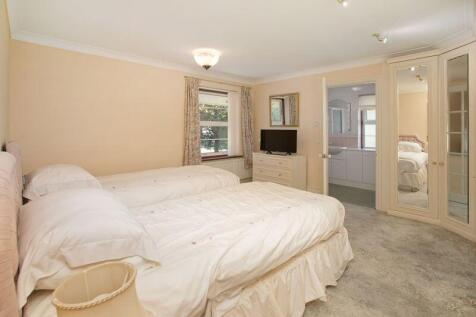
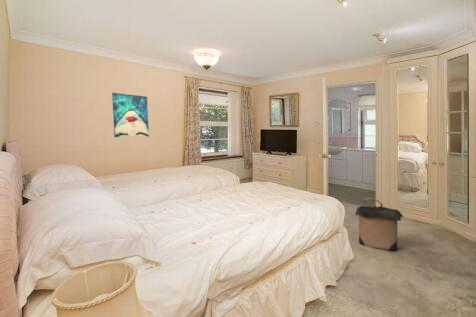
+ laundry hamper [354,197,404,251]
+ wall art [111,92,150,138]
